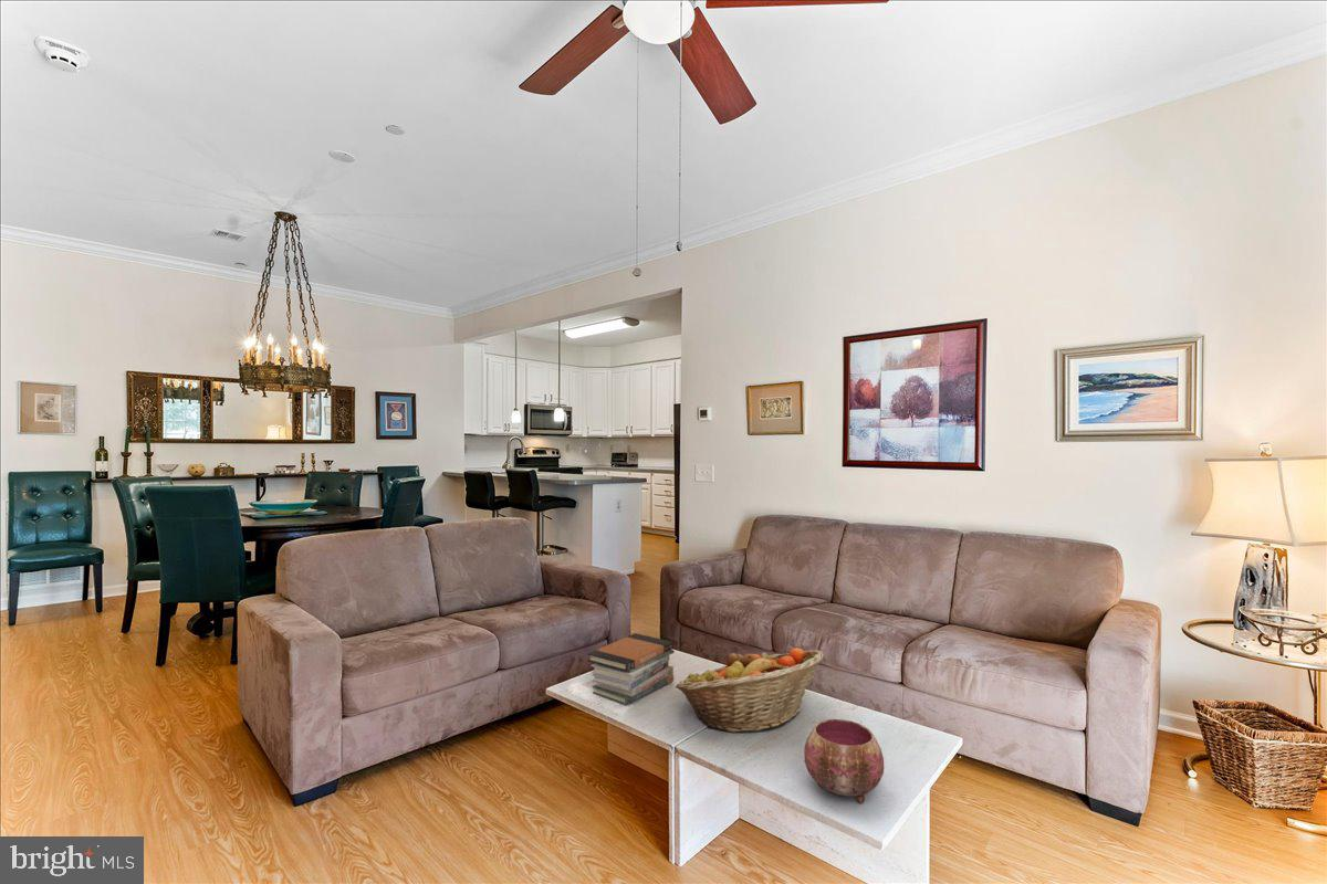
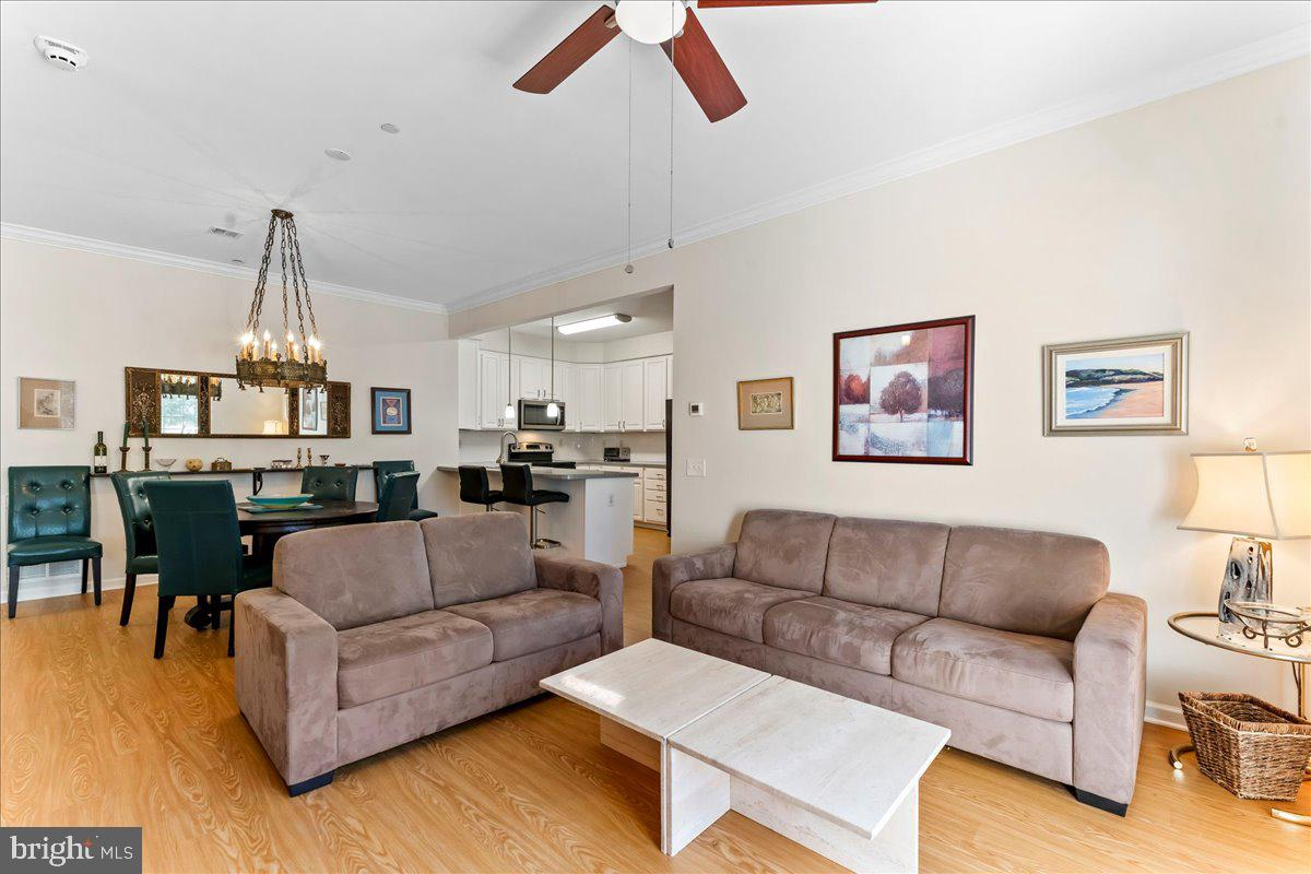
- fruit basket [675,646,825,734]
- bowl [803,718,885,804]
- book stack [586,632,676,706]
